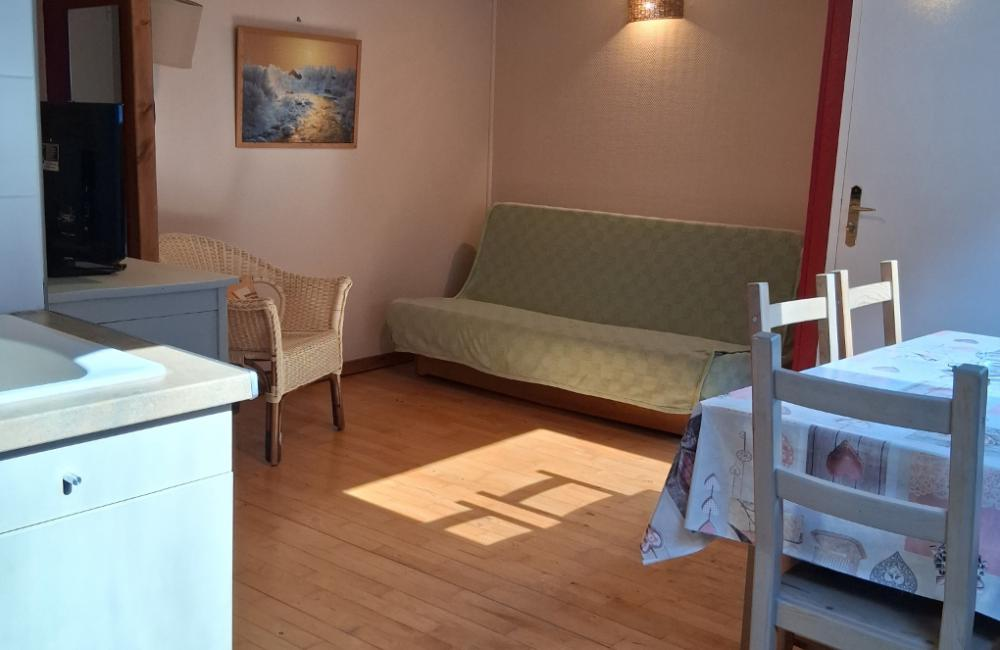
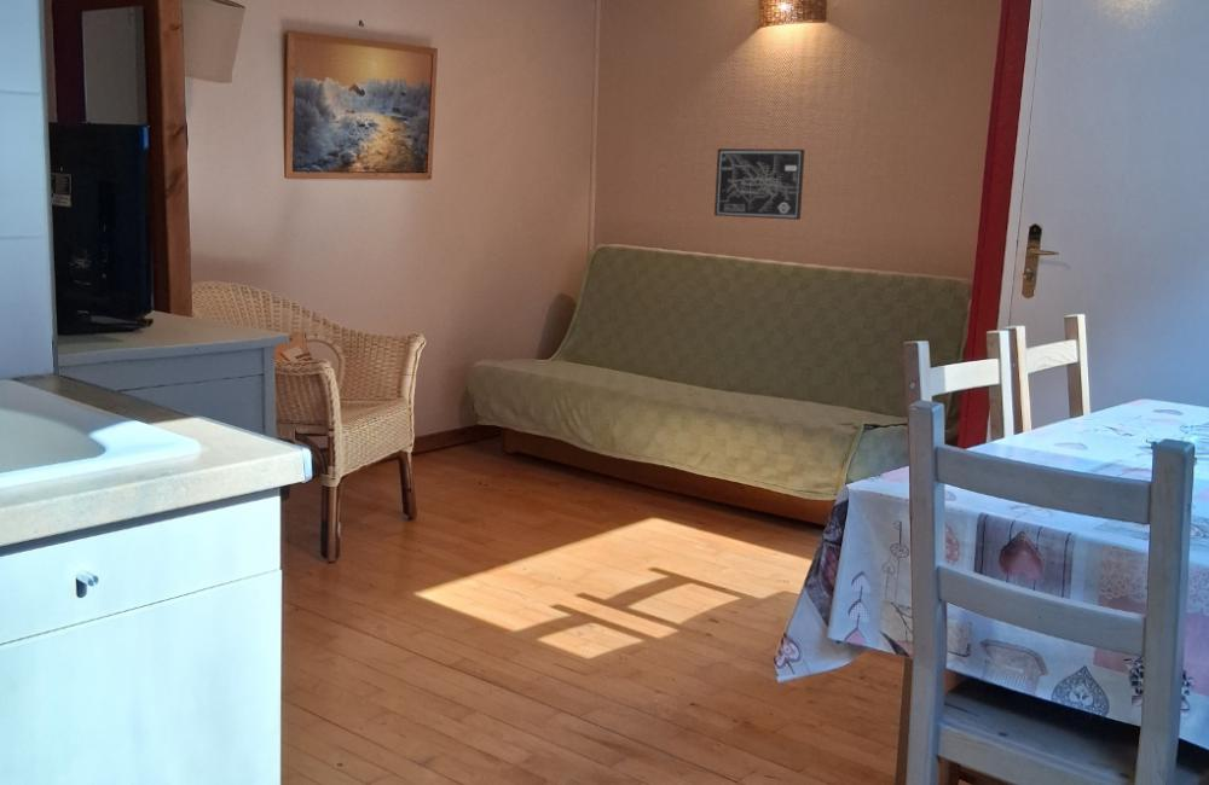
+ wall art [713,147,806,221]
